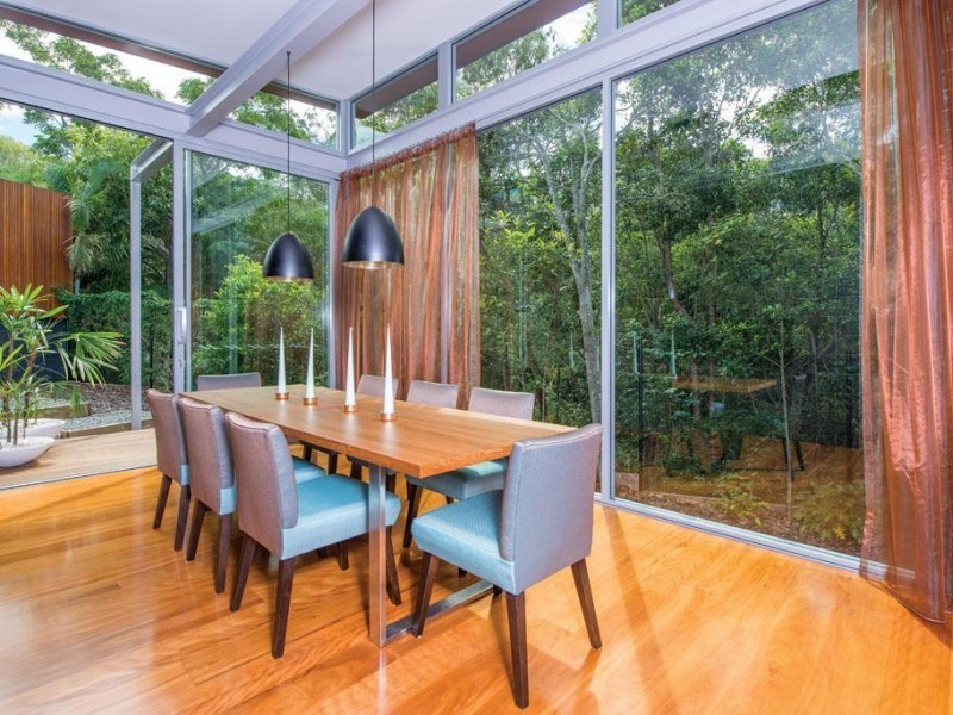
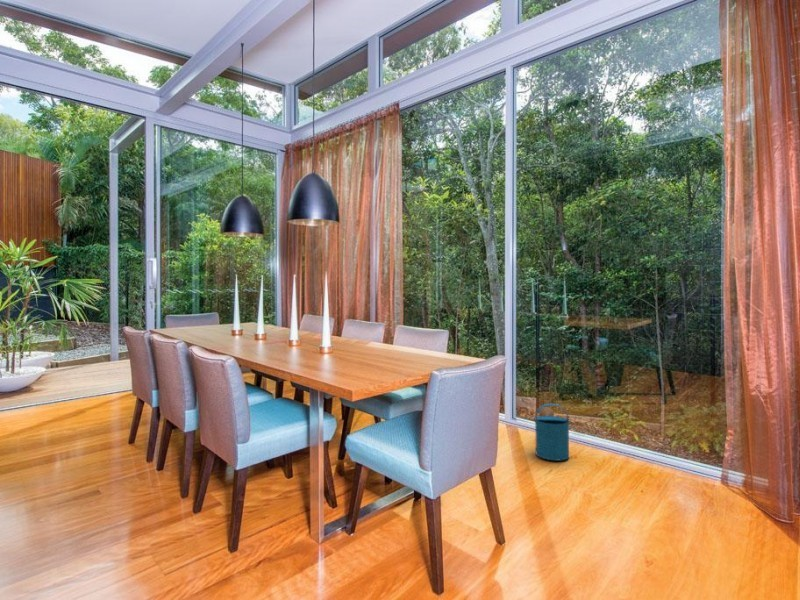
+ watering can [534,403,571,462]
